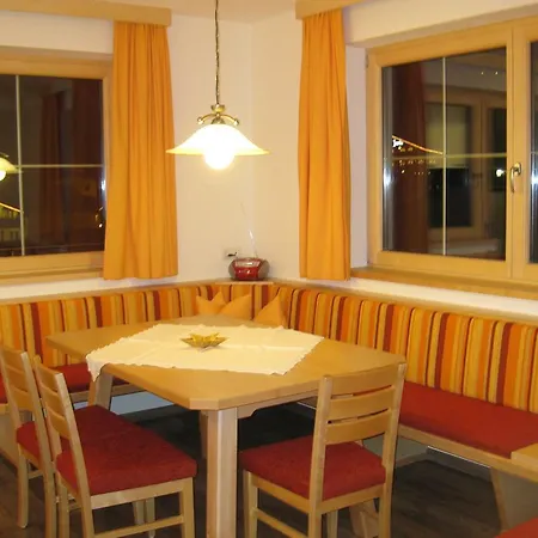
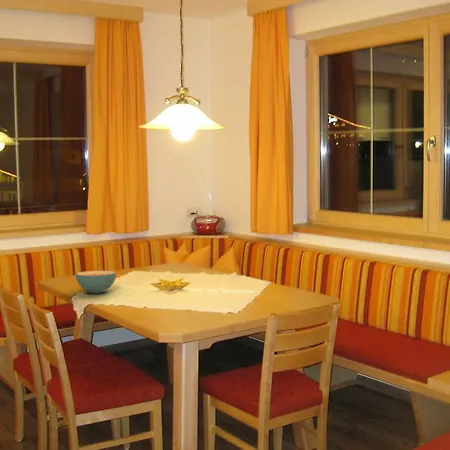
+ cereal bowl [75,270,117,294]
